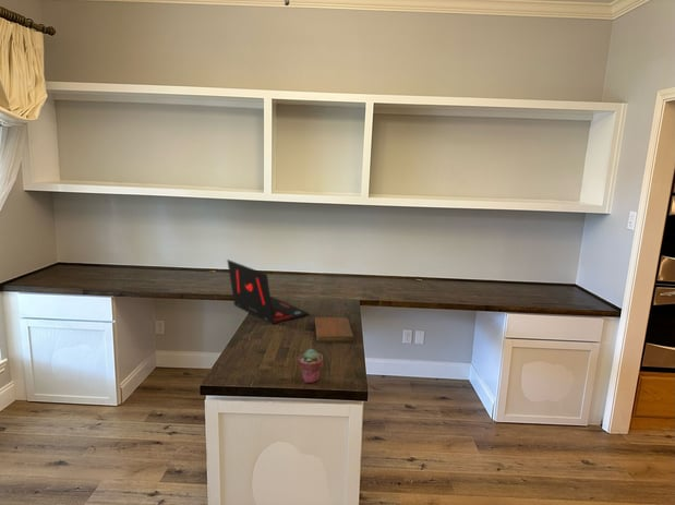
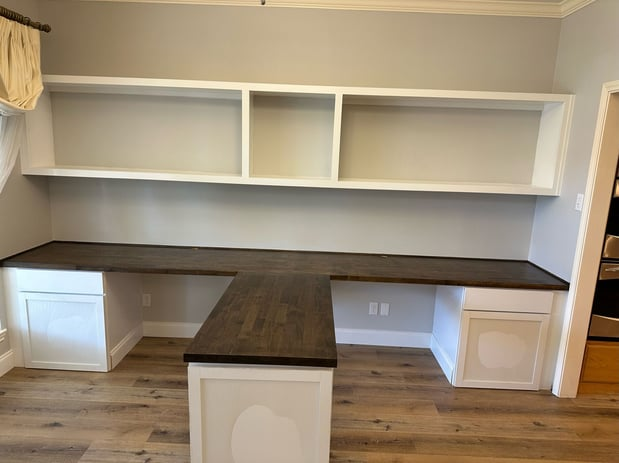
- laptop [226,258,311,325]
- potted succulent [297,348,324,384]
- notebook [314,316,354,342]
